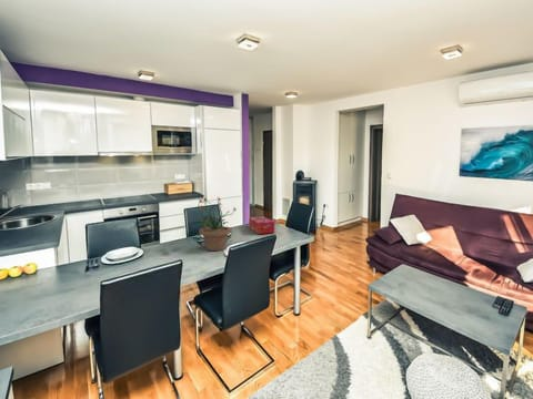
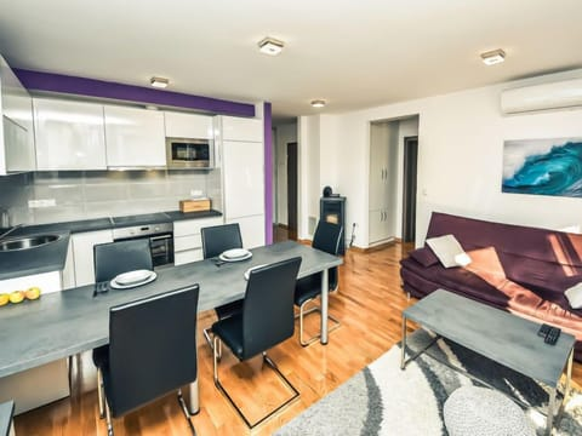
- potted plant [189,196,238,252]
- tissue box [248,215,275,235]
